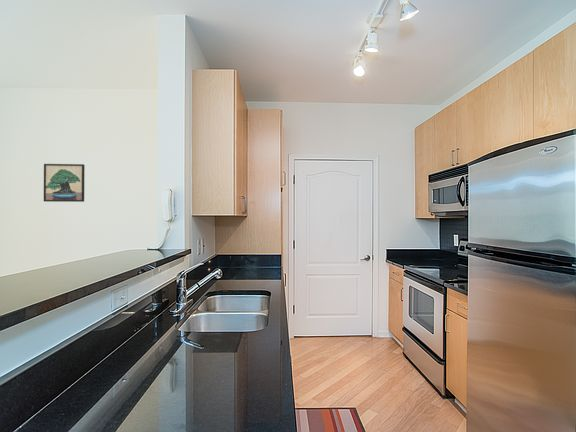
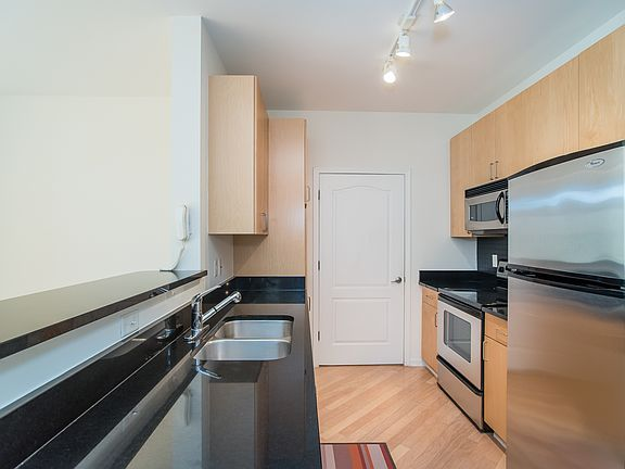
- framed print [43,163,86,203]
